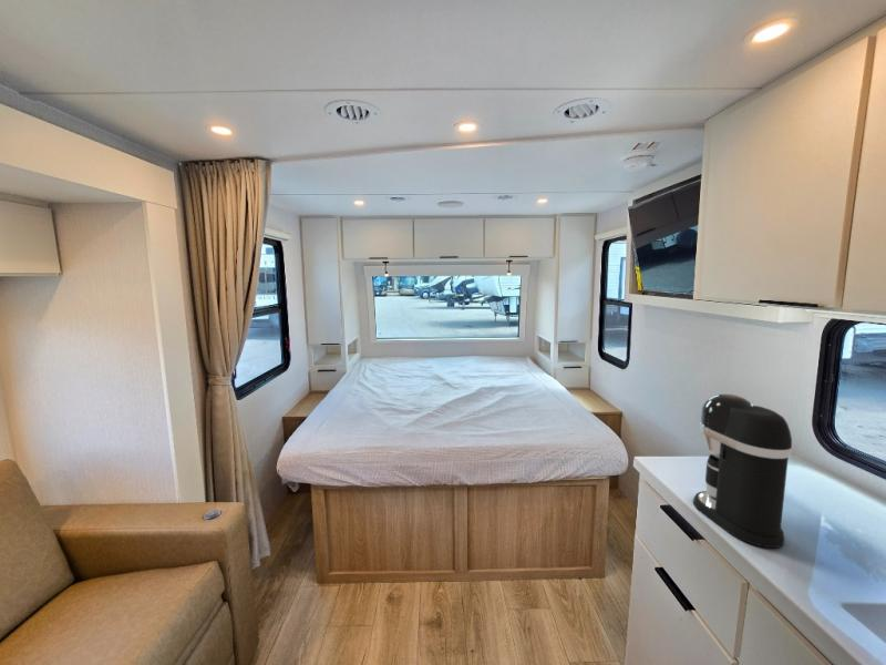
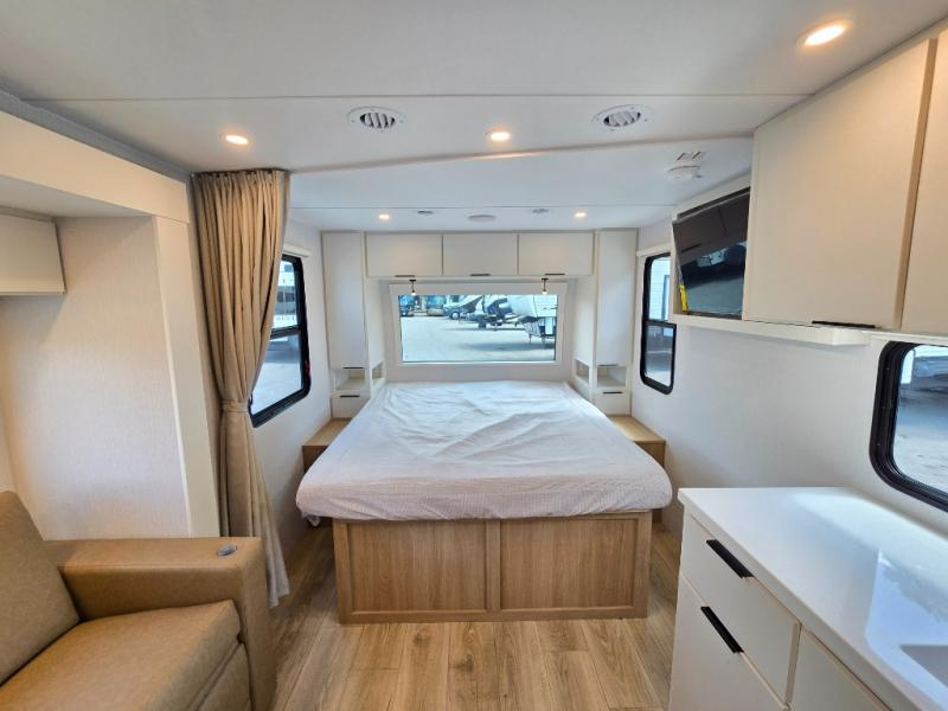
- coffee maker [692,393,794,549]
